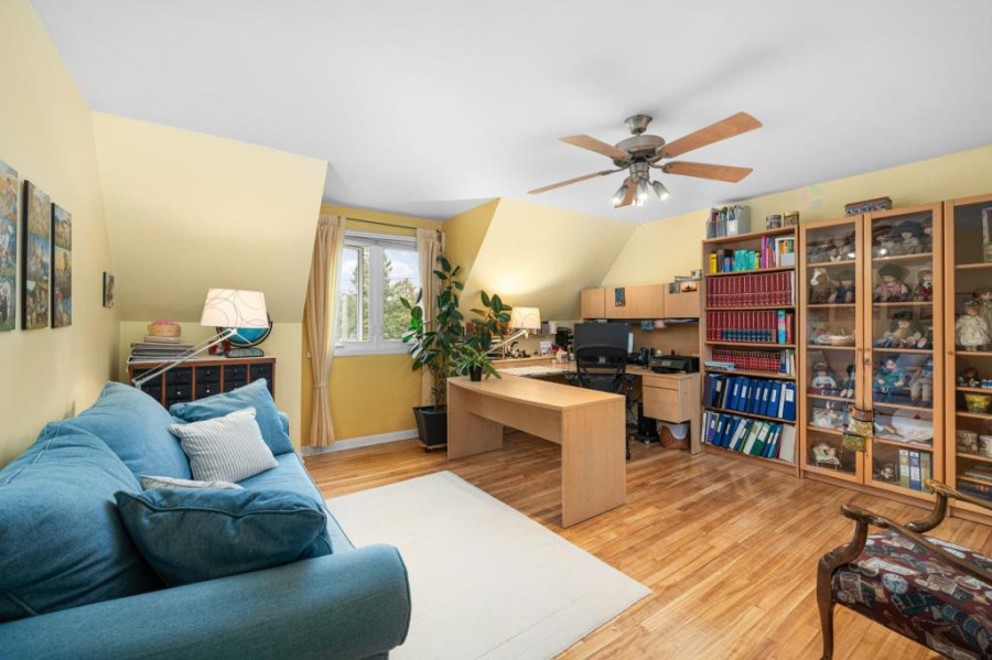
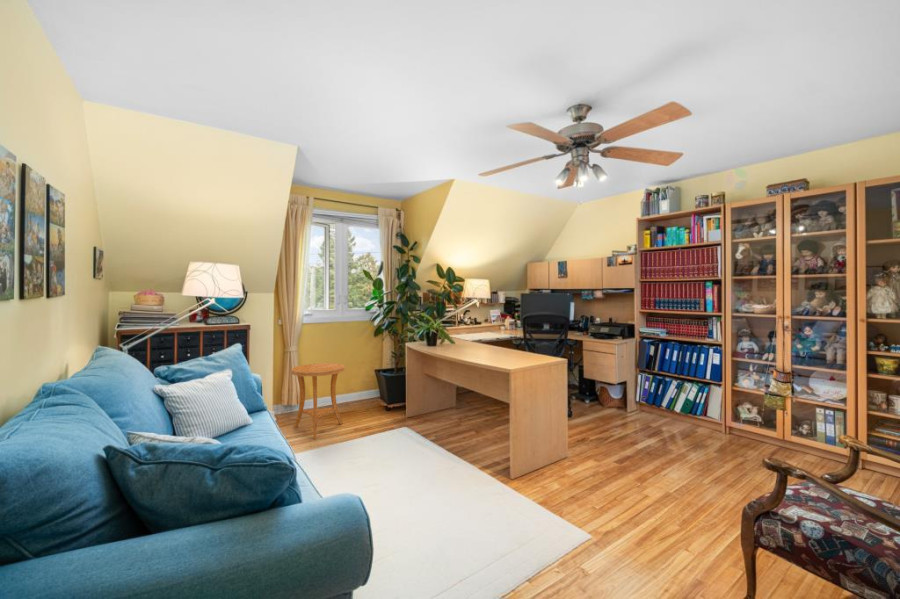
+ side table [290,362,346,440]
